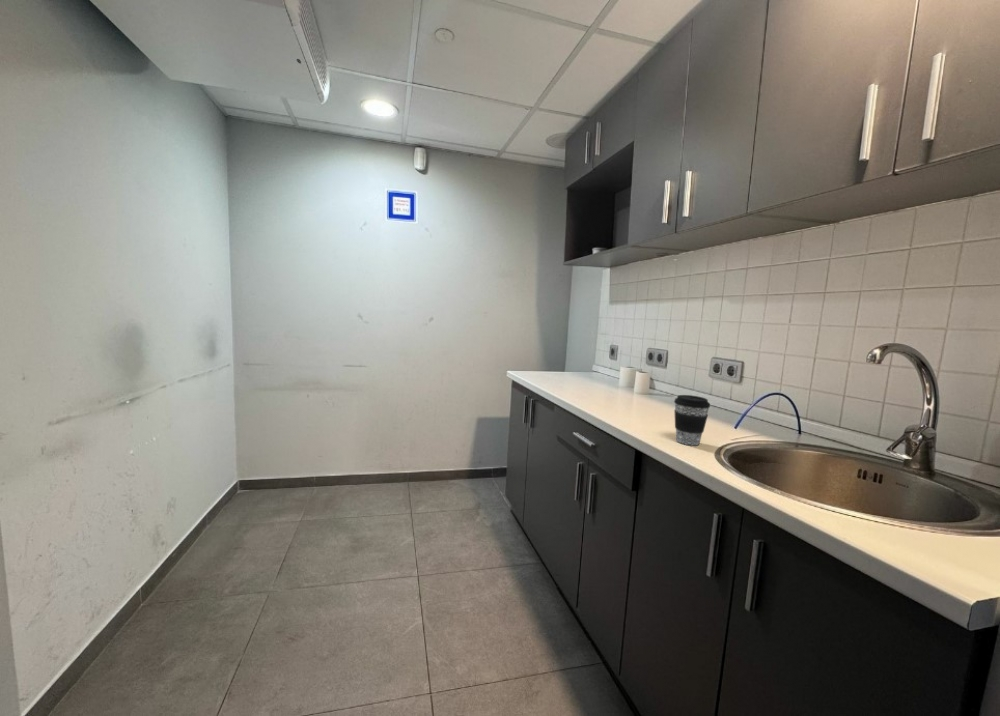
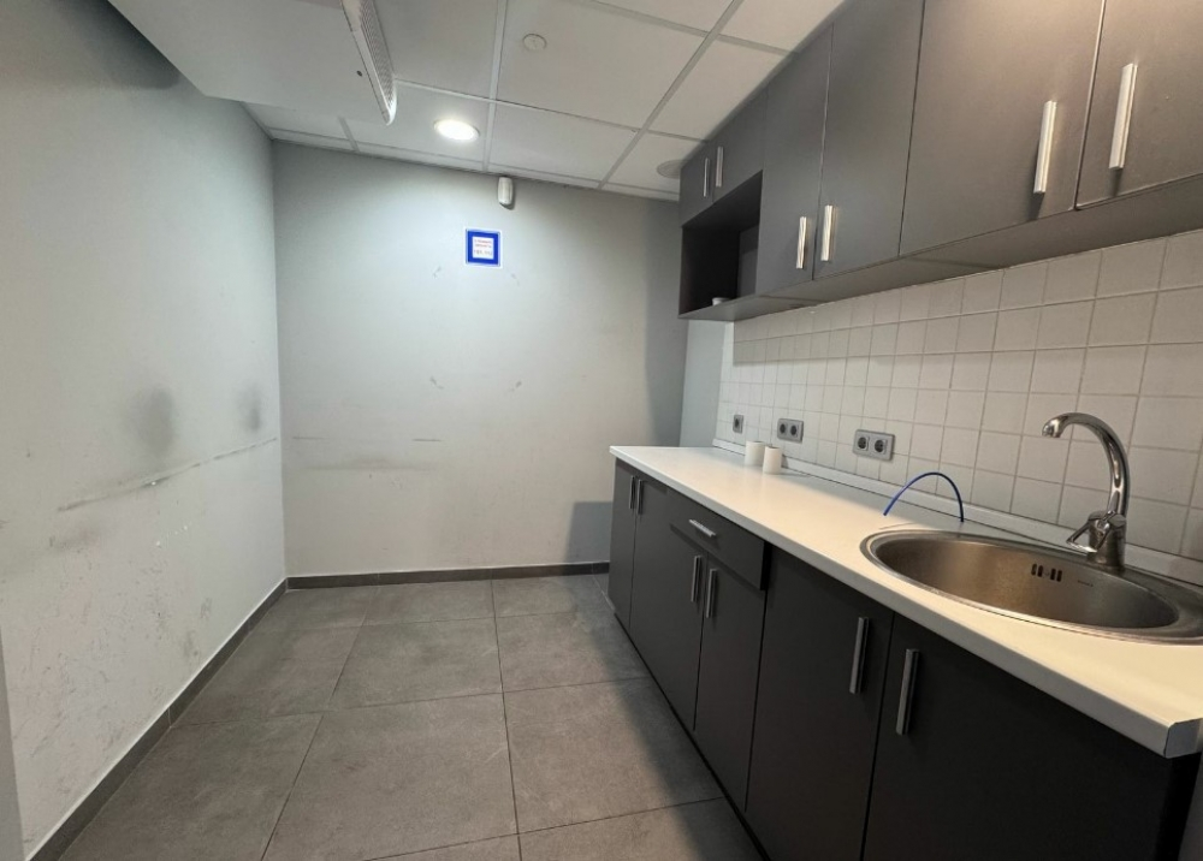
- coffee cup [673,394,711,447]
